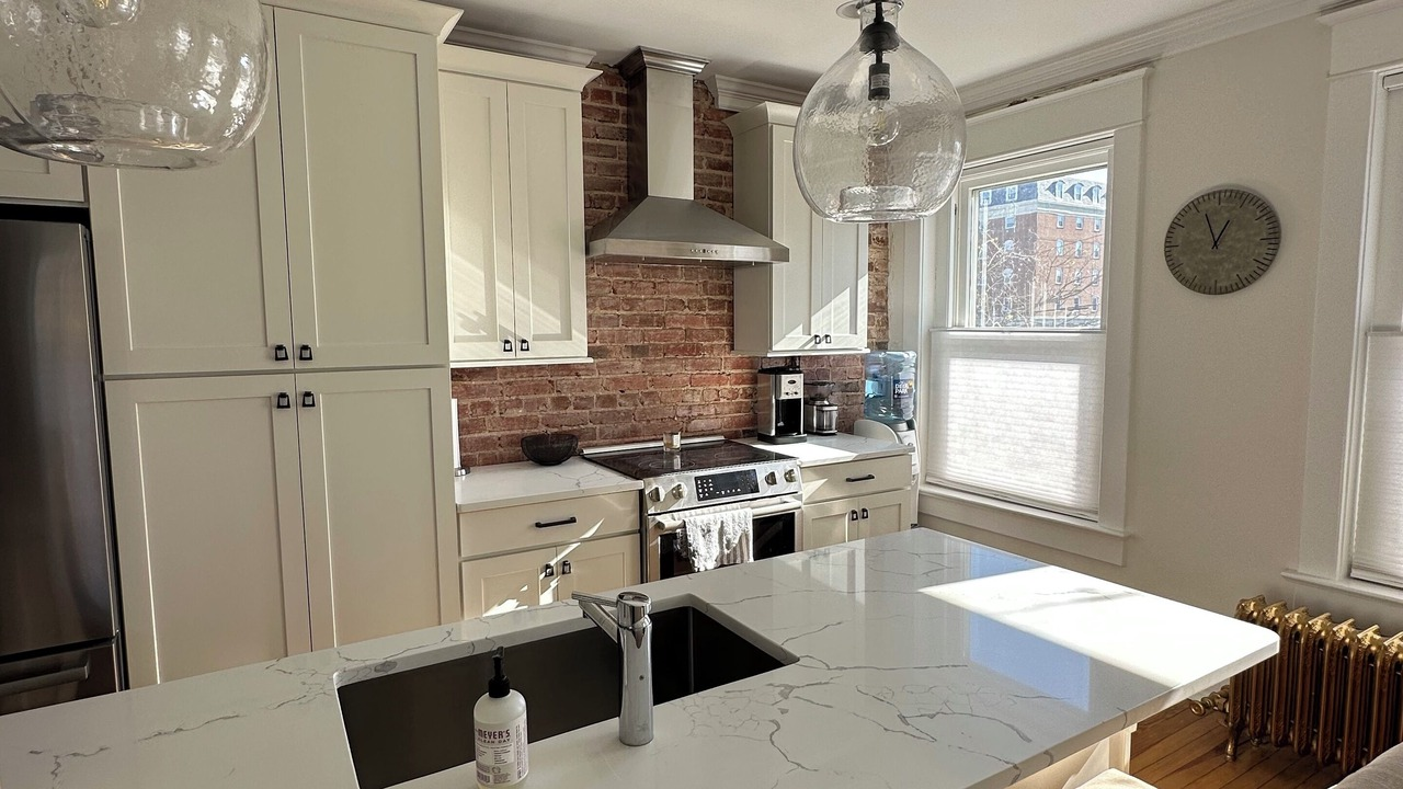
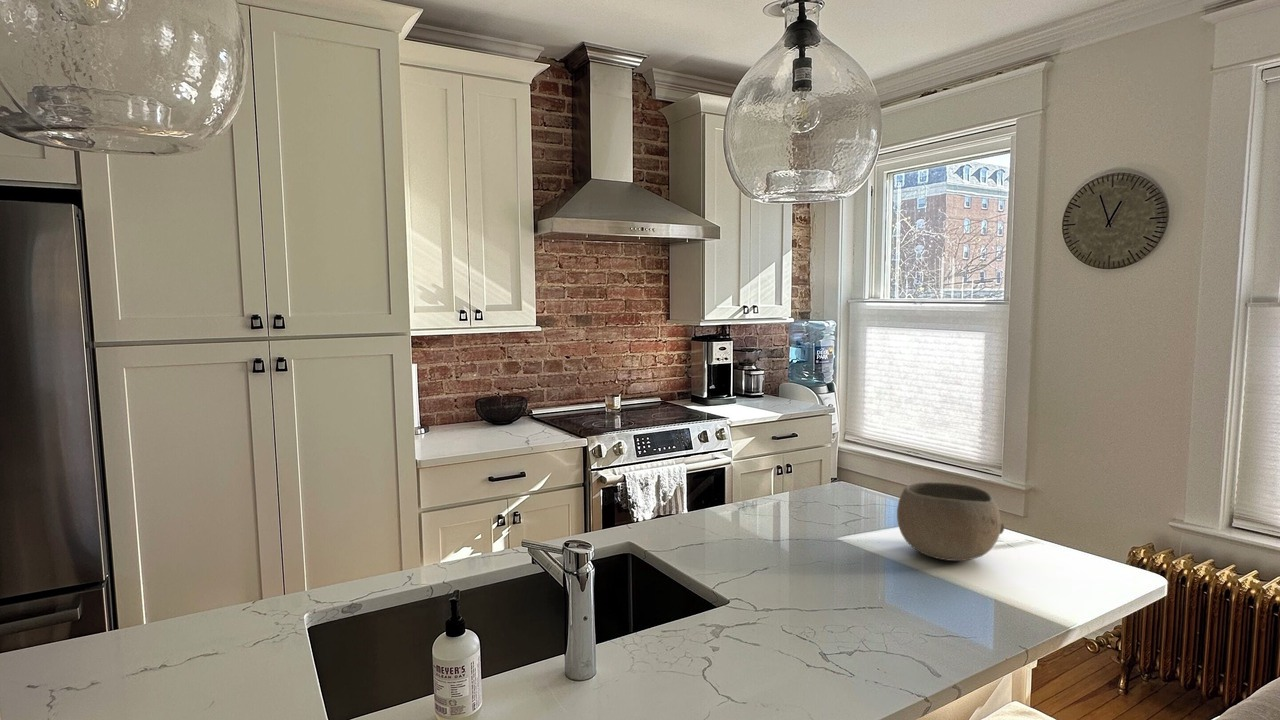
+ bowl [896,481,1006,562]
